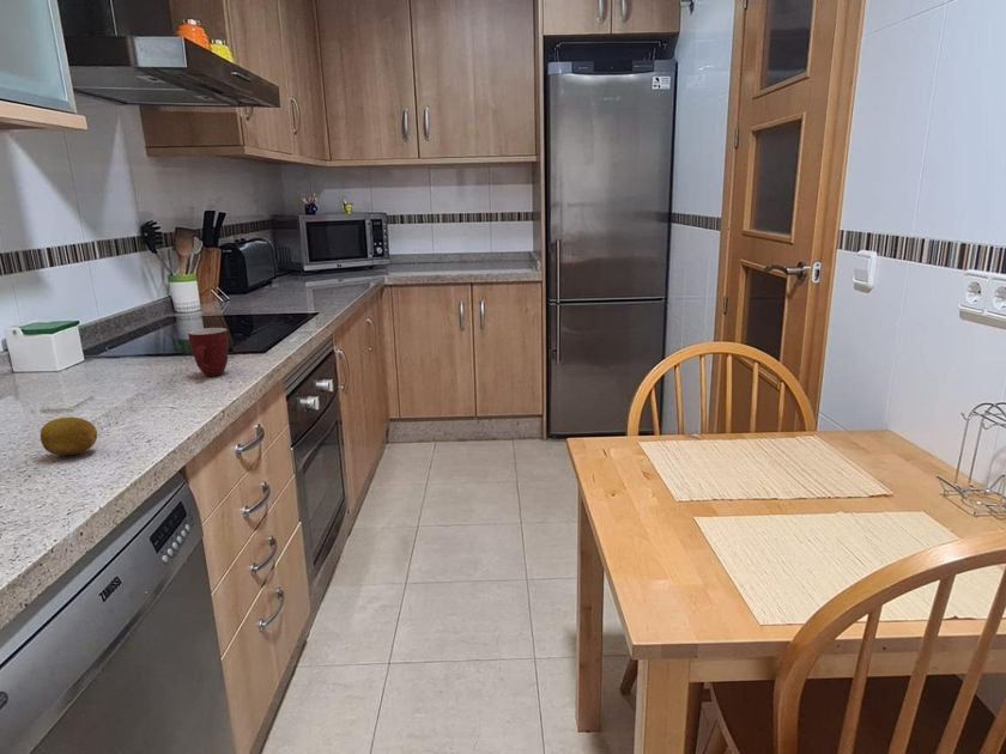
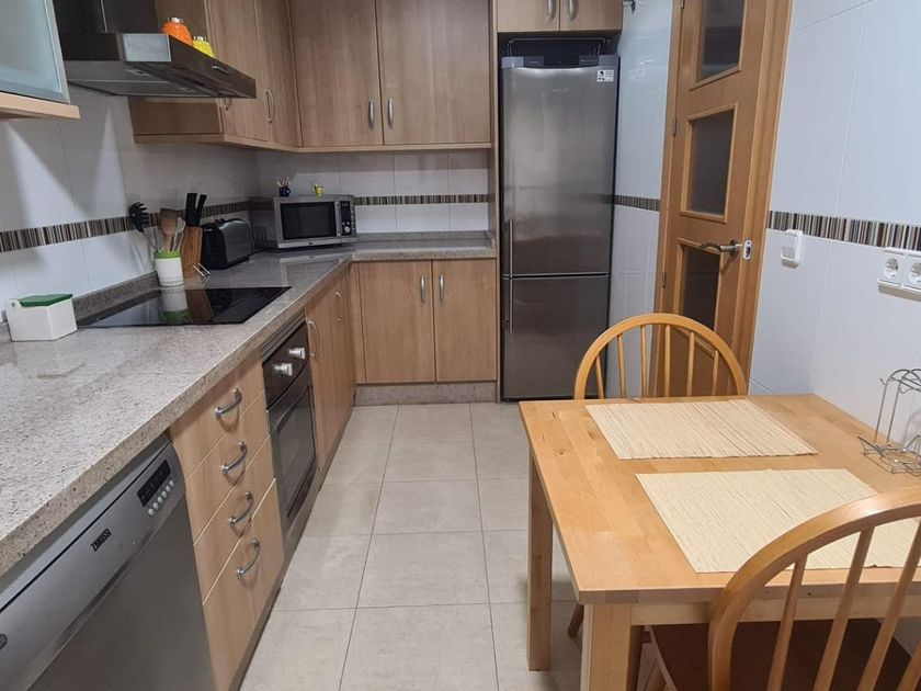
- fruit [40,416,98,456]
- mug [187,327,230,377]
